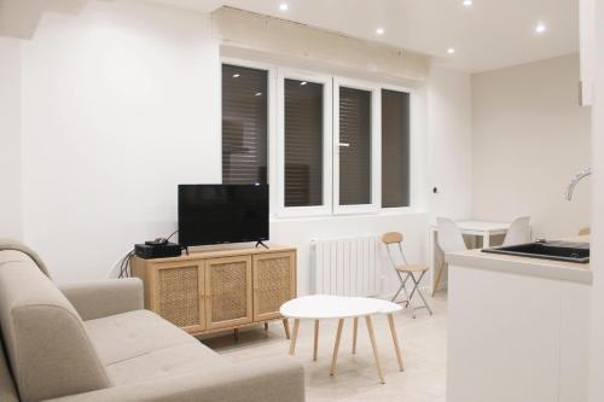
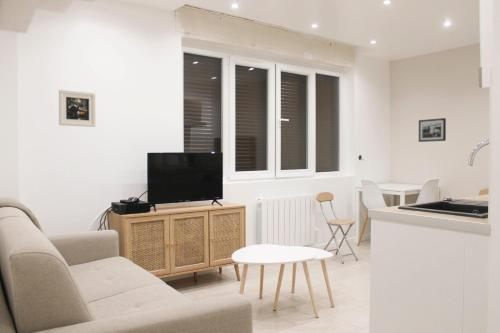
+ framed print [58,89,96,128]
+ picture frame [418,117,447,143]
